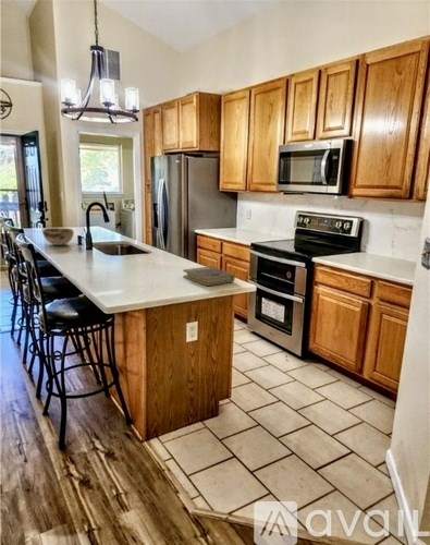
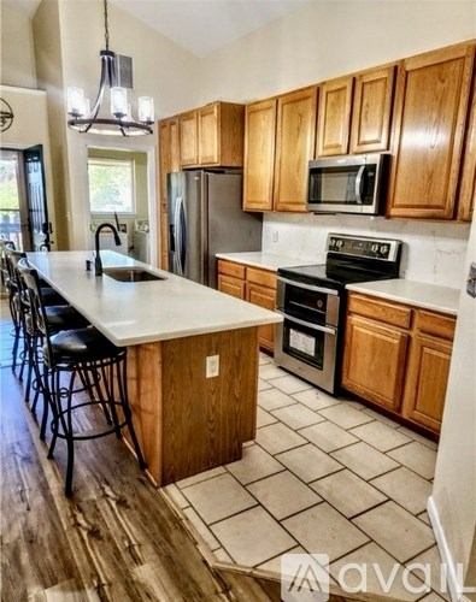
- decorative bowl [41,227,75,246]
- book [182,266,236,287]
